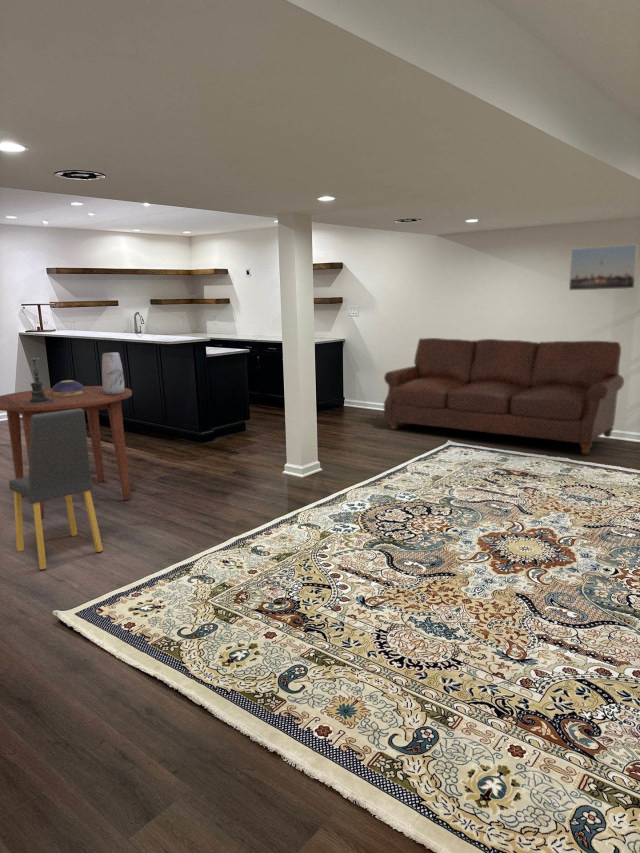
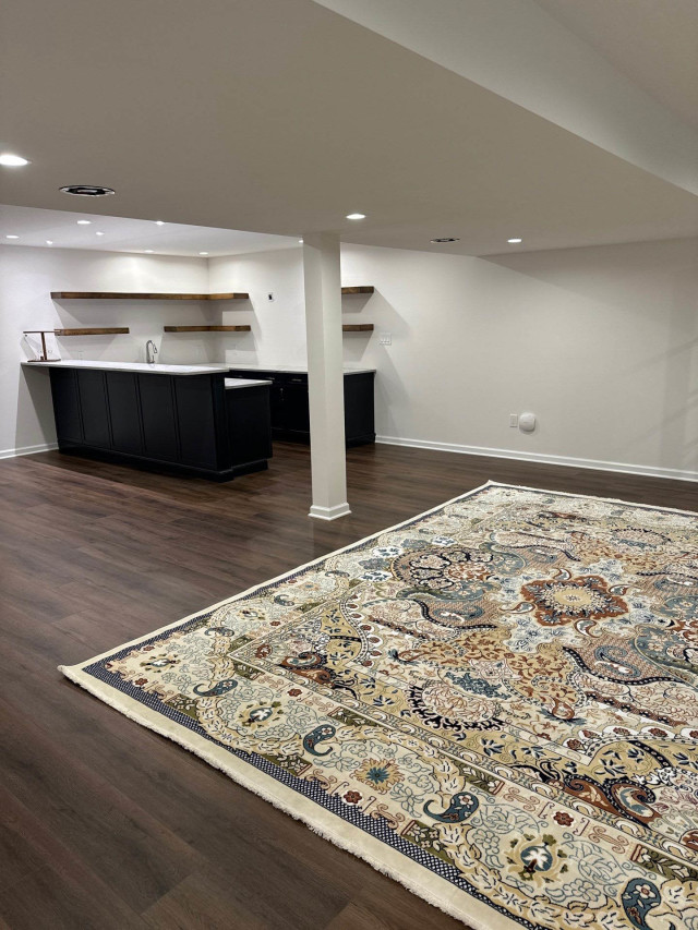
- candle holder [26,351,54,404]
- sofa [383,337,625,455]
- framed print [568,243,639,291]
- dining chair [8,408,104,571]
- decorative bowl [51,379,86,396]
- vase [101,351,125,394]
- dining table [0,385,133,520]
